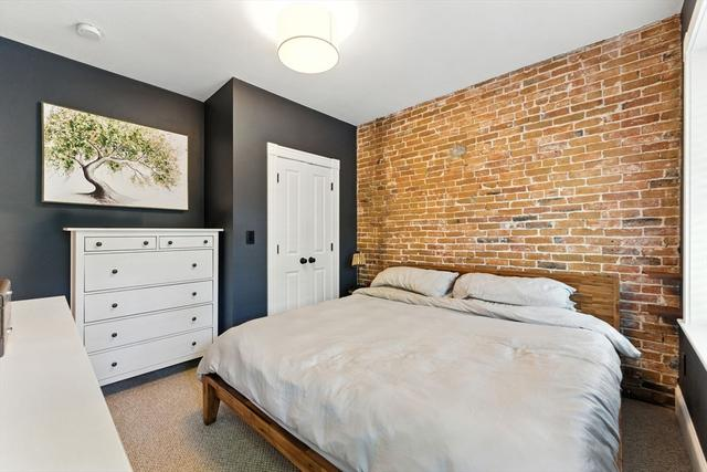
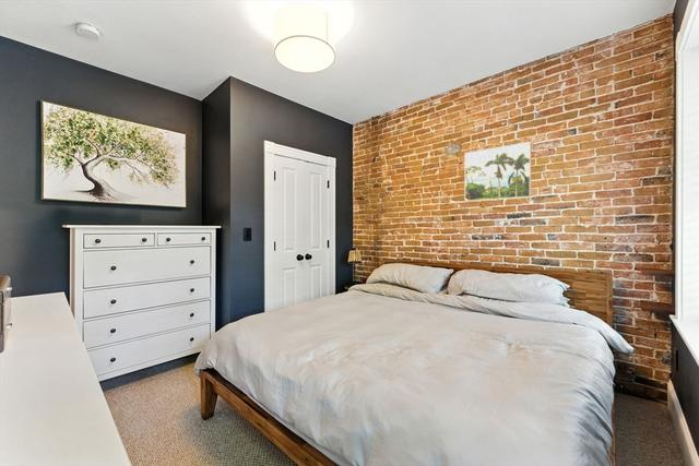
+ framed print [464,141,532,202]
